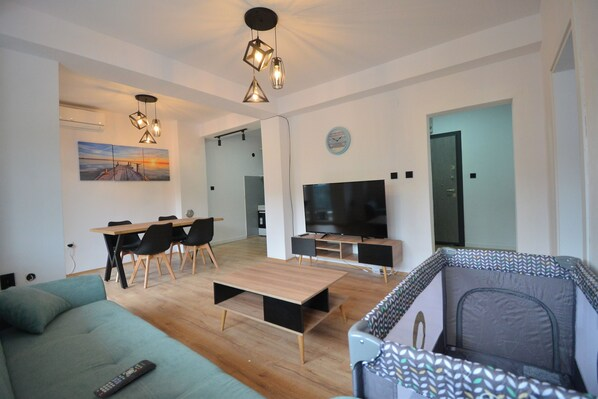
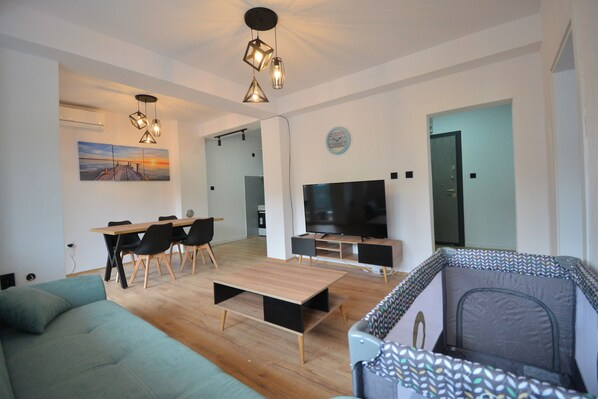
- remote control [92,359,158,399]
